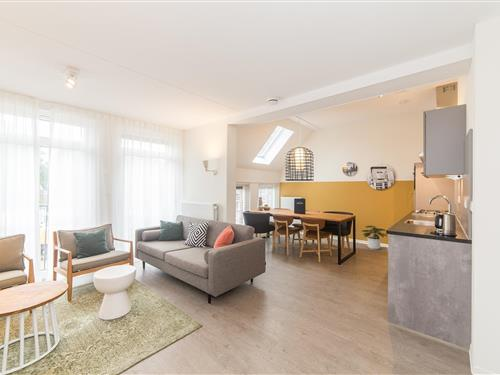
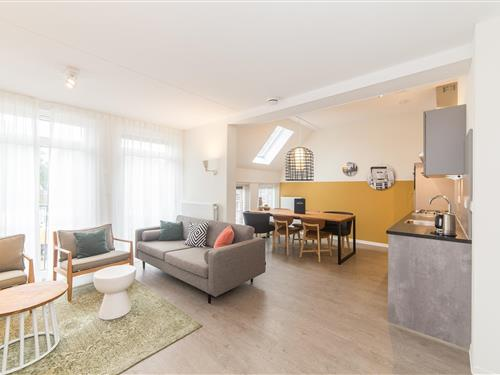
- potted plant [361,225,387,250]
